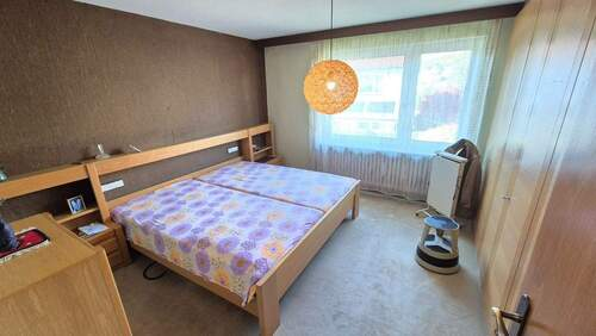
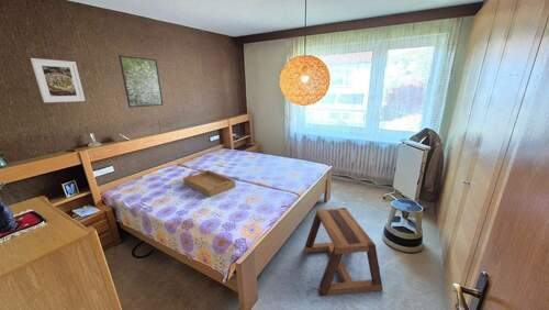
+ stool [303,207,383,298]
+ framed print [30,57,87,103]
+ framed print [117,54,165,109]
+ serving tray [182,169,237,198]
